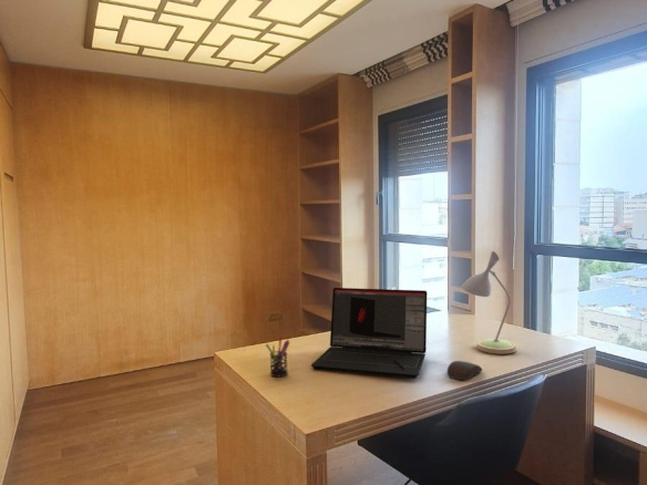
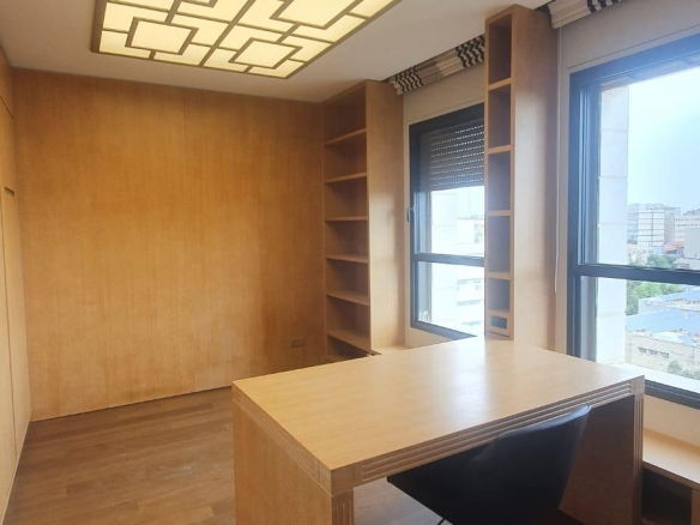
- computer mouse [446,360,483,381]
- desk lamp [461,250,517,355]
- laptop [310,287,428,379]
- pen holder [265,336,291,378]
